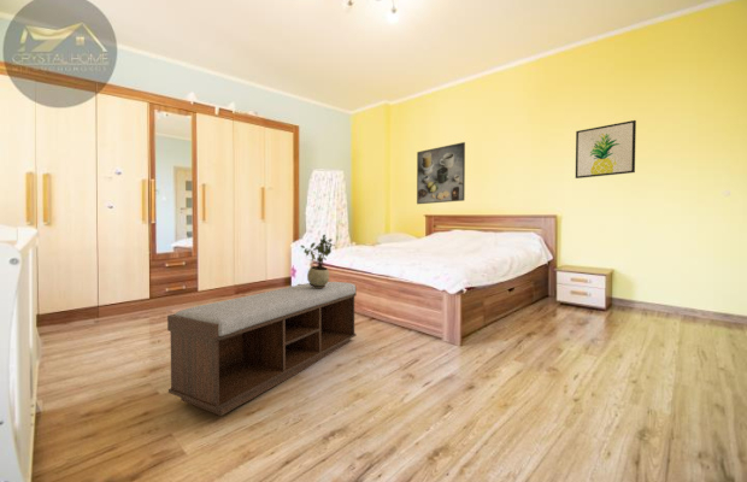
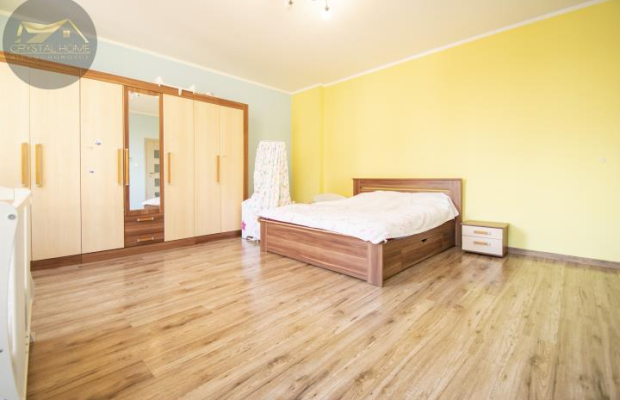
- bench [166,281,358,417]
- wall art [575,119,637,180]
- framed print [416,141,466,205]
- potted plant [300,234,336,288]
